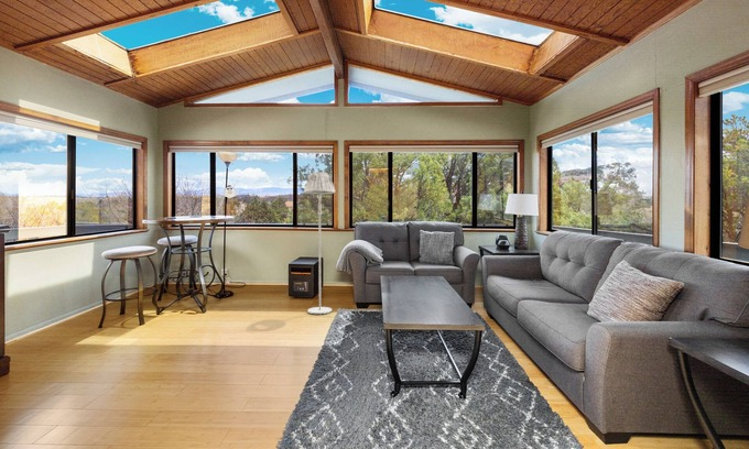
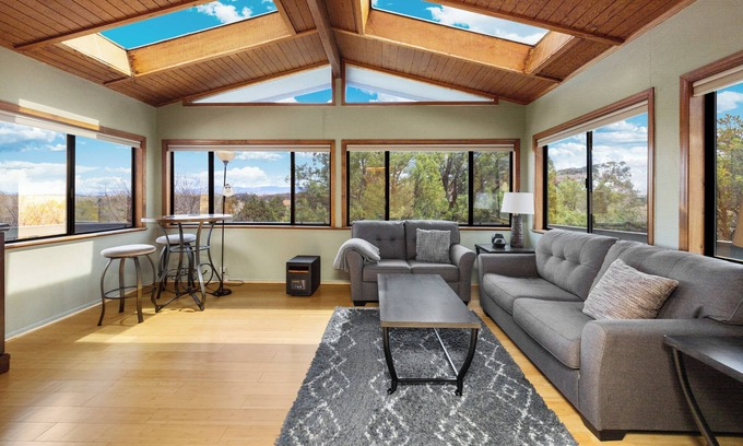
- floor lamp [303,171,336,315]
